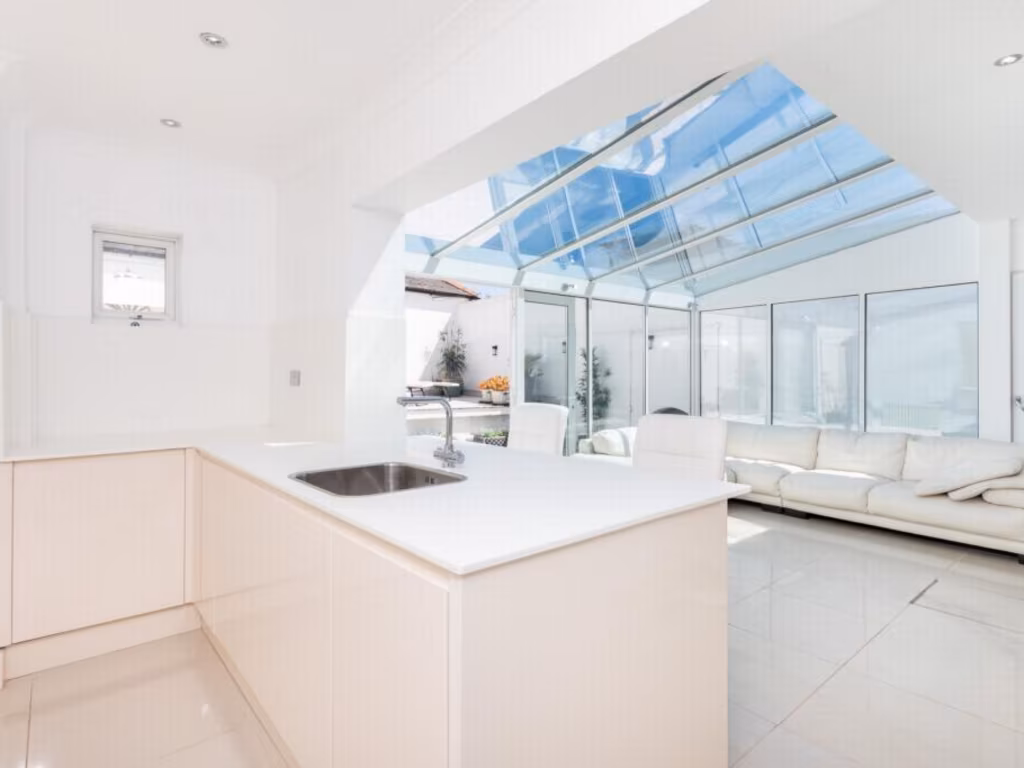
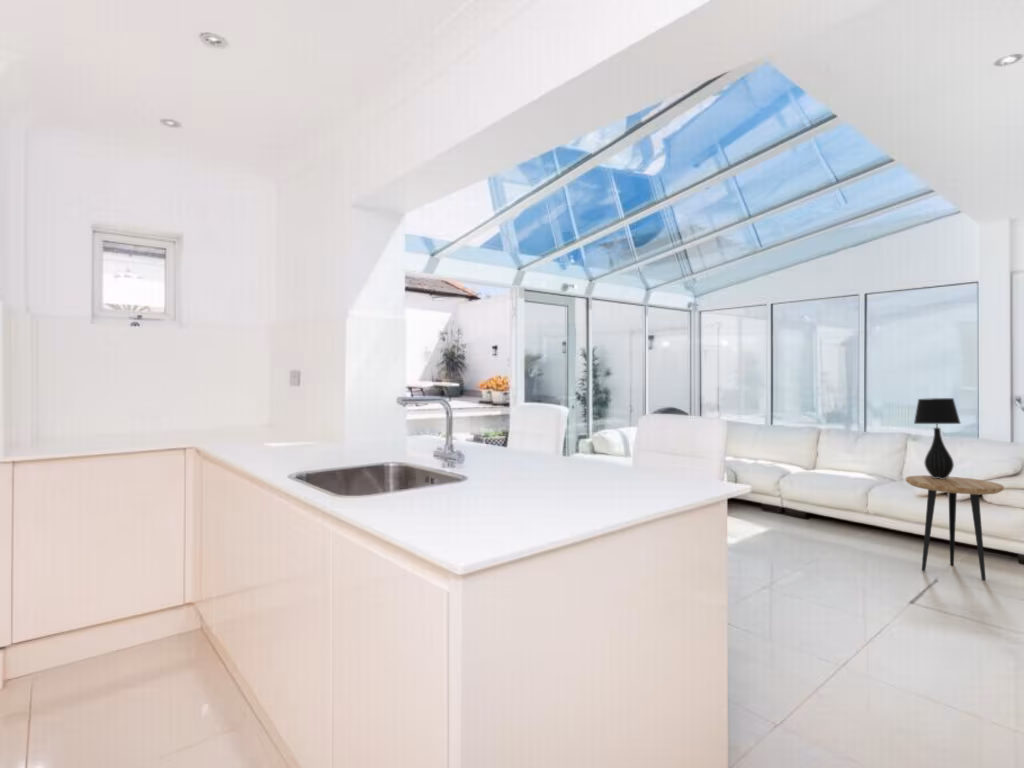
+ side table [905,474,1005,582]
+ table lamp [913,397,962,479]
